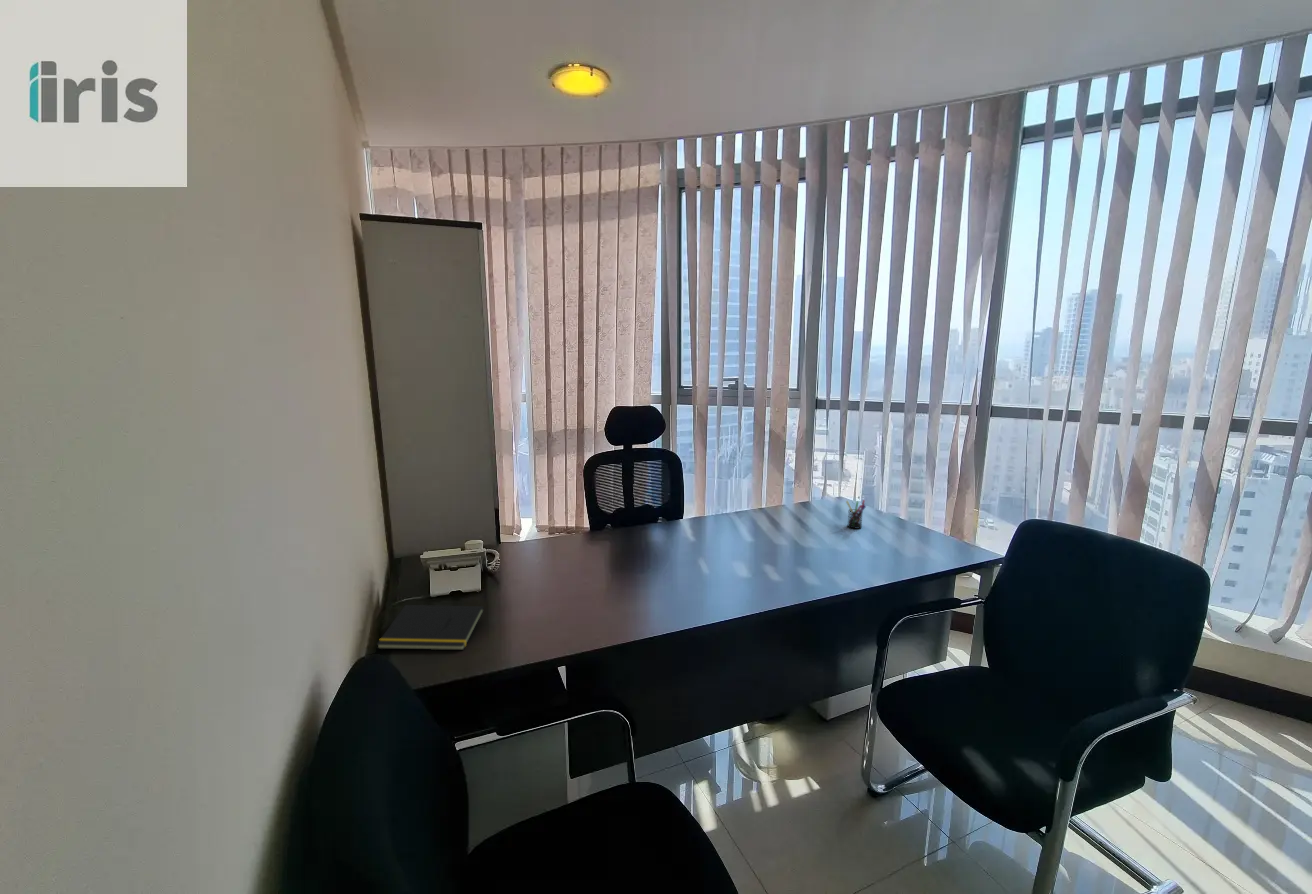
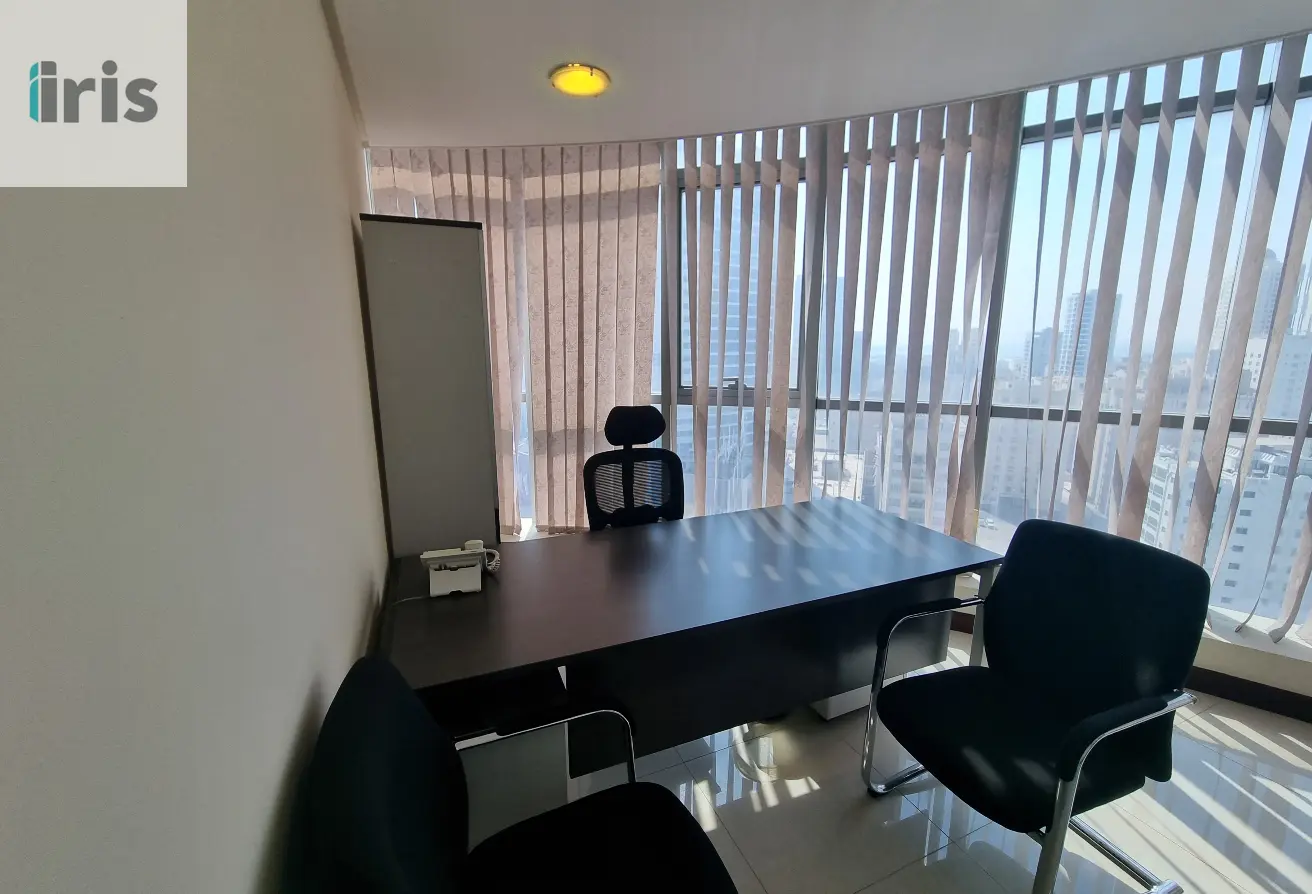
- notepad [376,604,485,651]
- pen holder [845,499,867,530]
